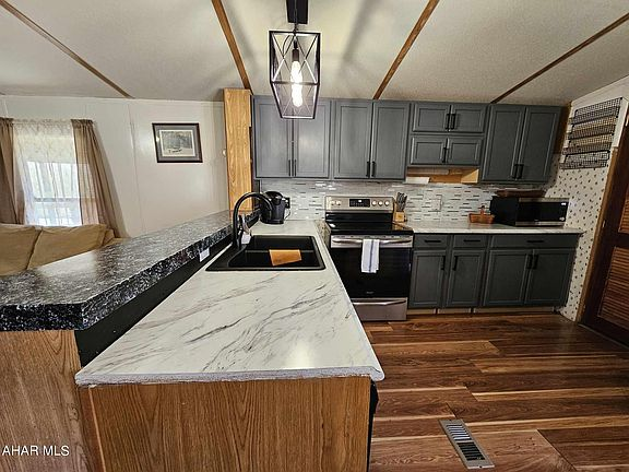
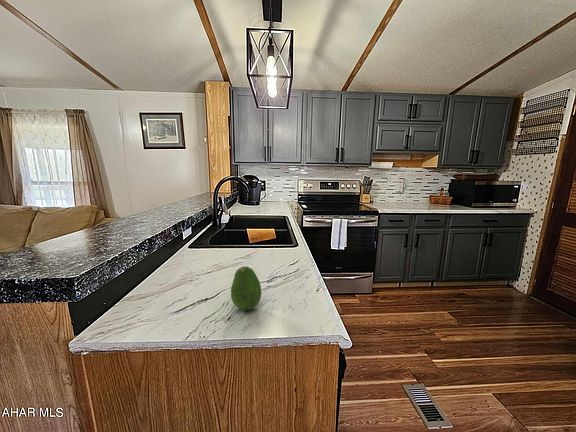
+ fruit [230,265,262,311]
